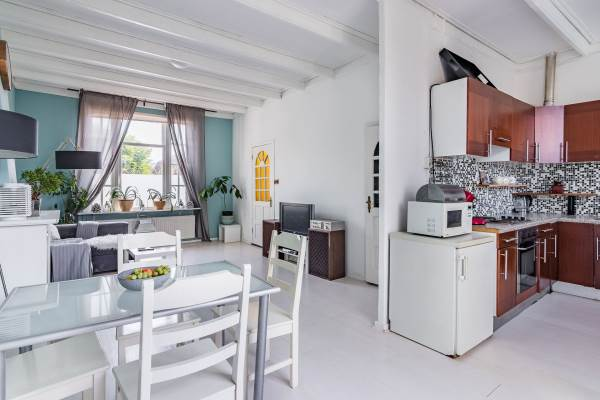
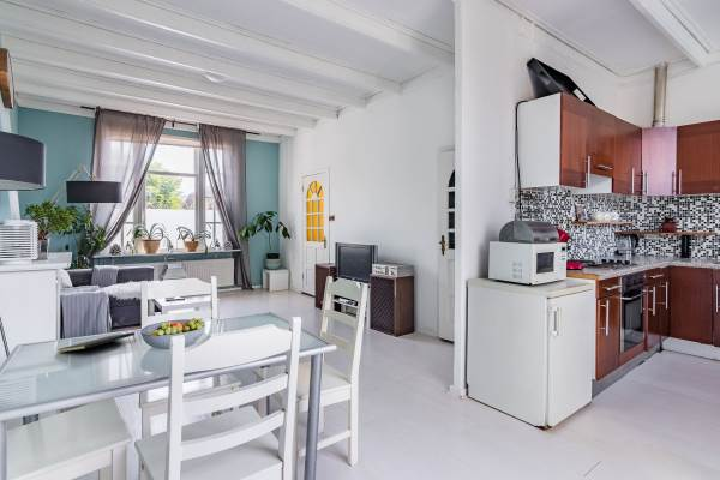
+ notepad [56,331,137,354]
